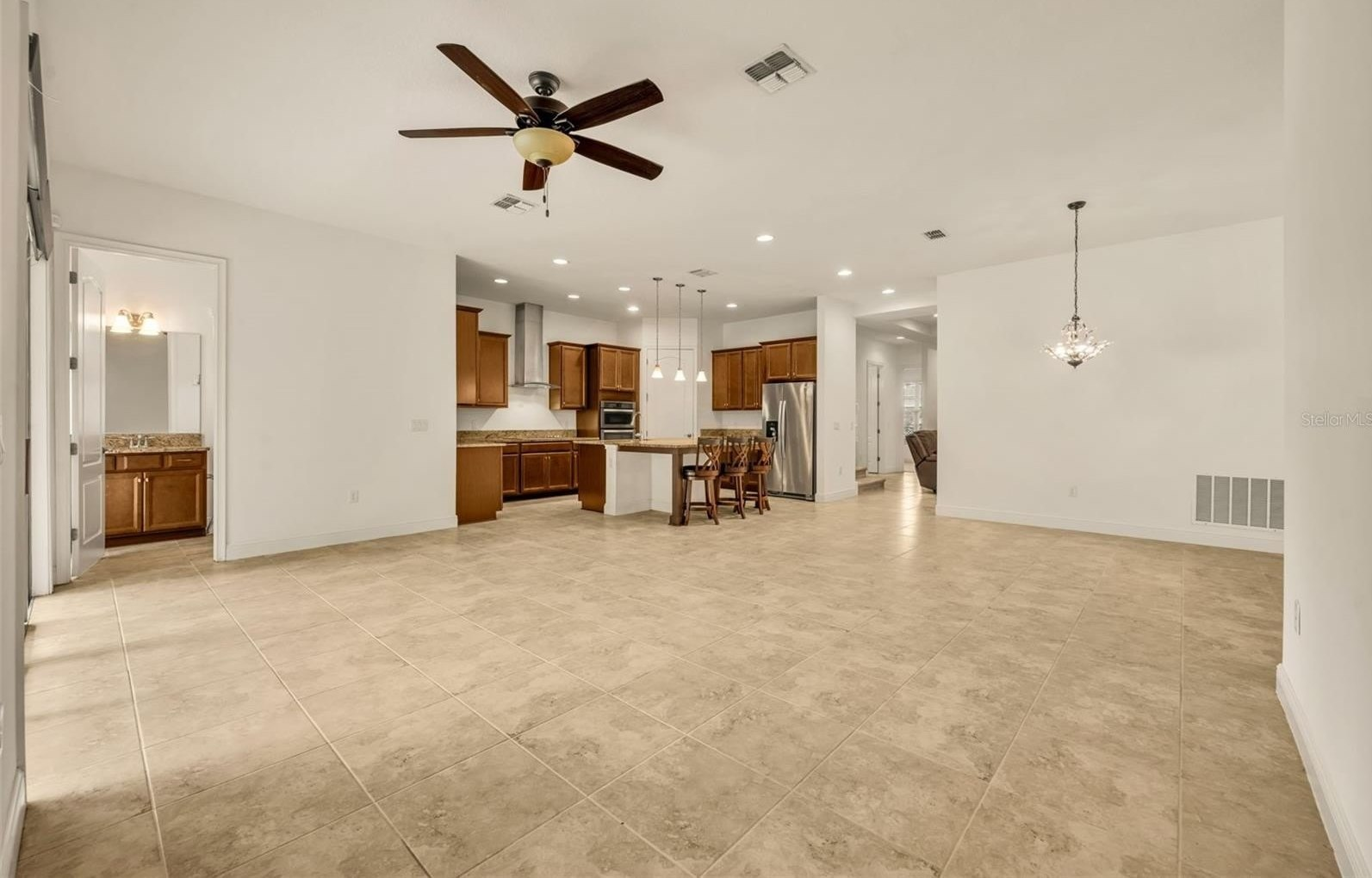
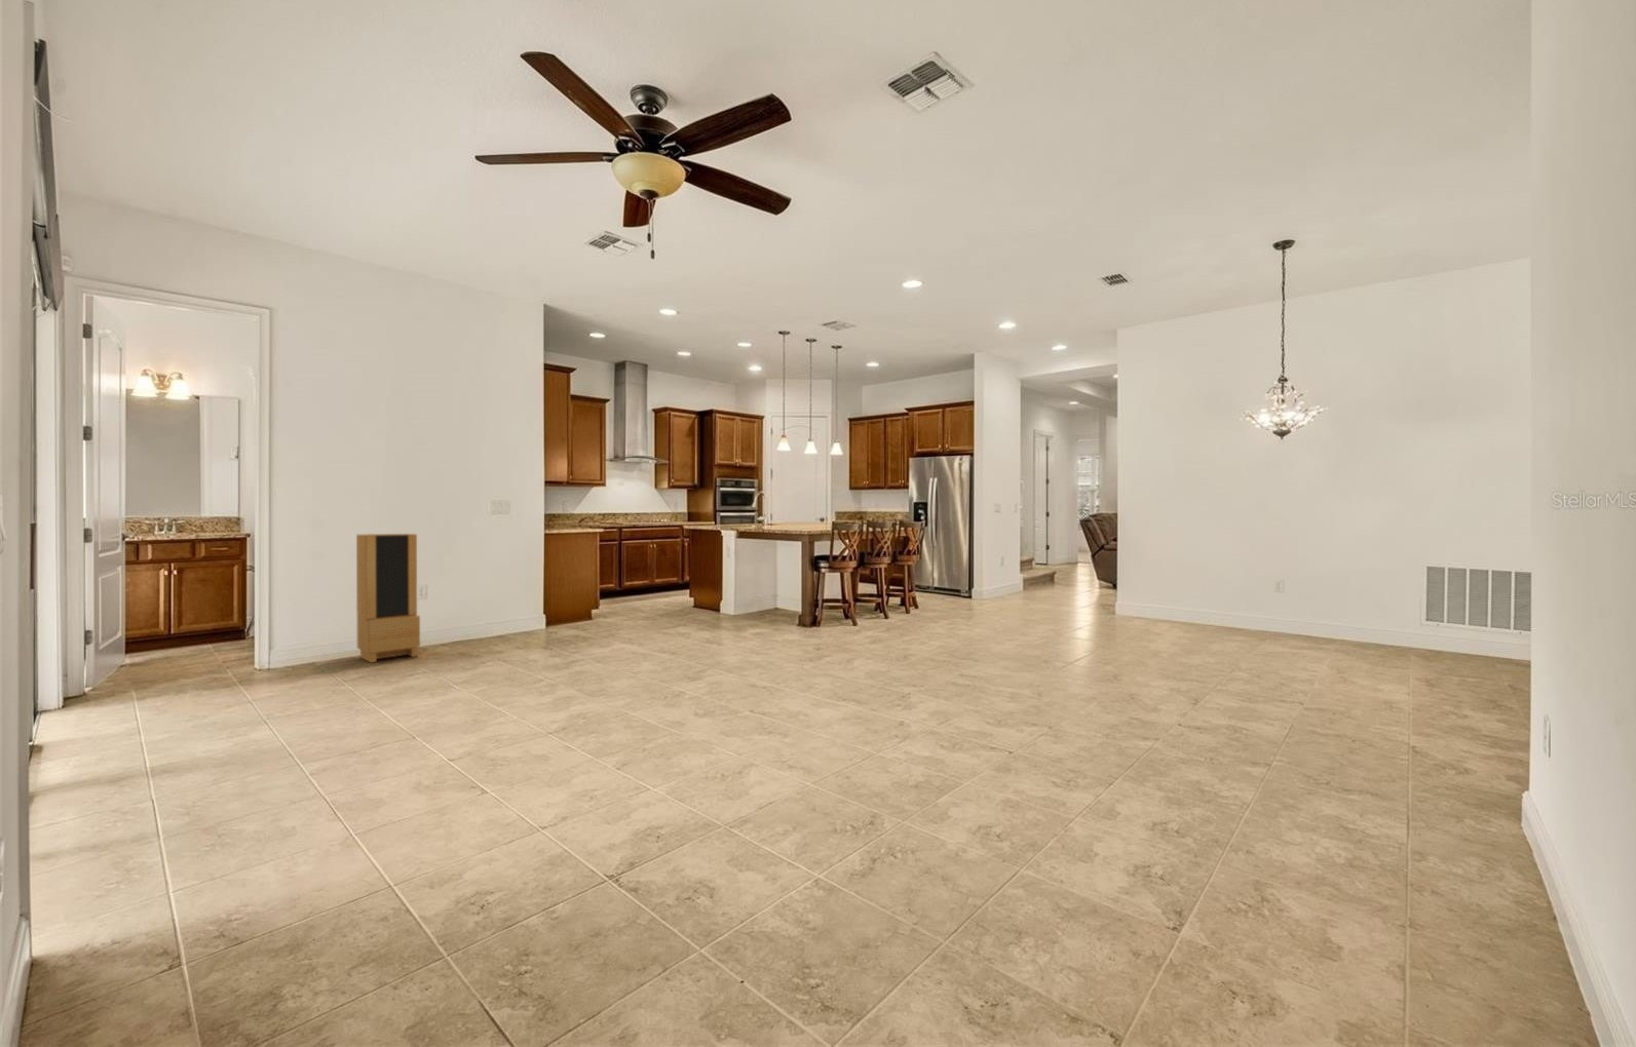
+ storage cabinet [355,533,421,663]
